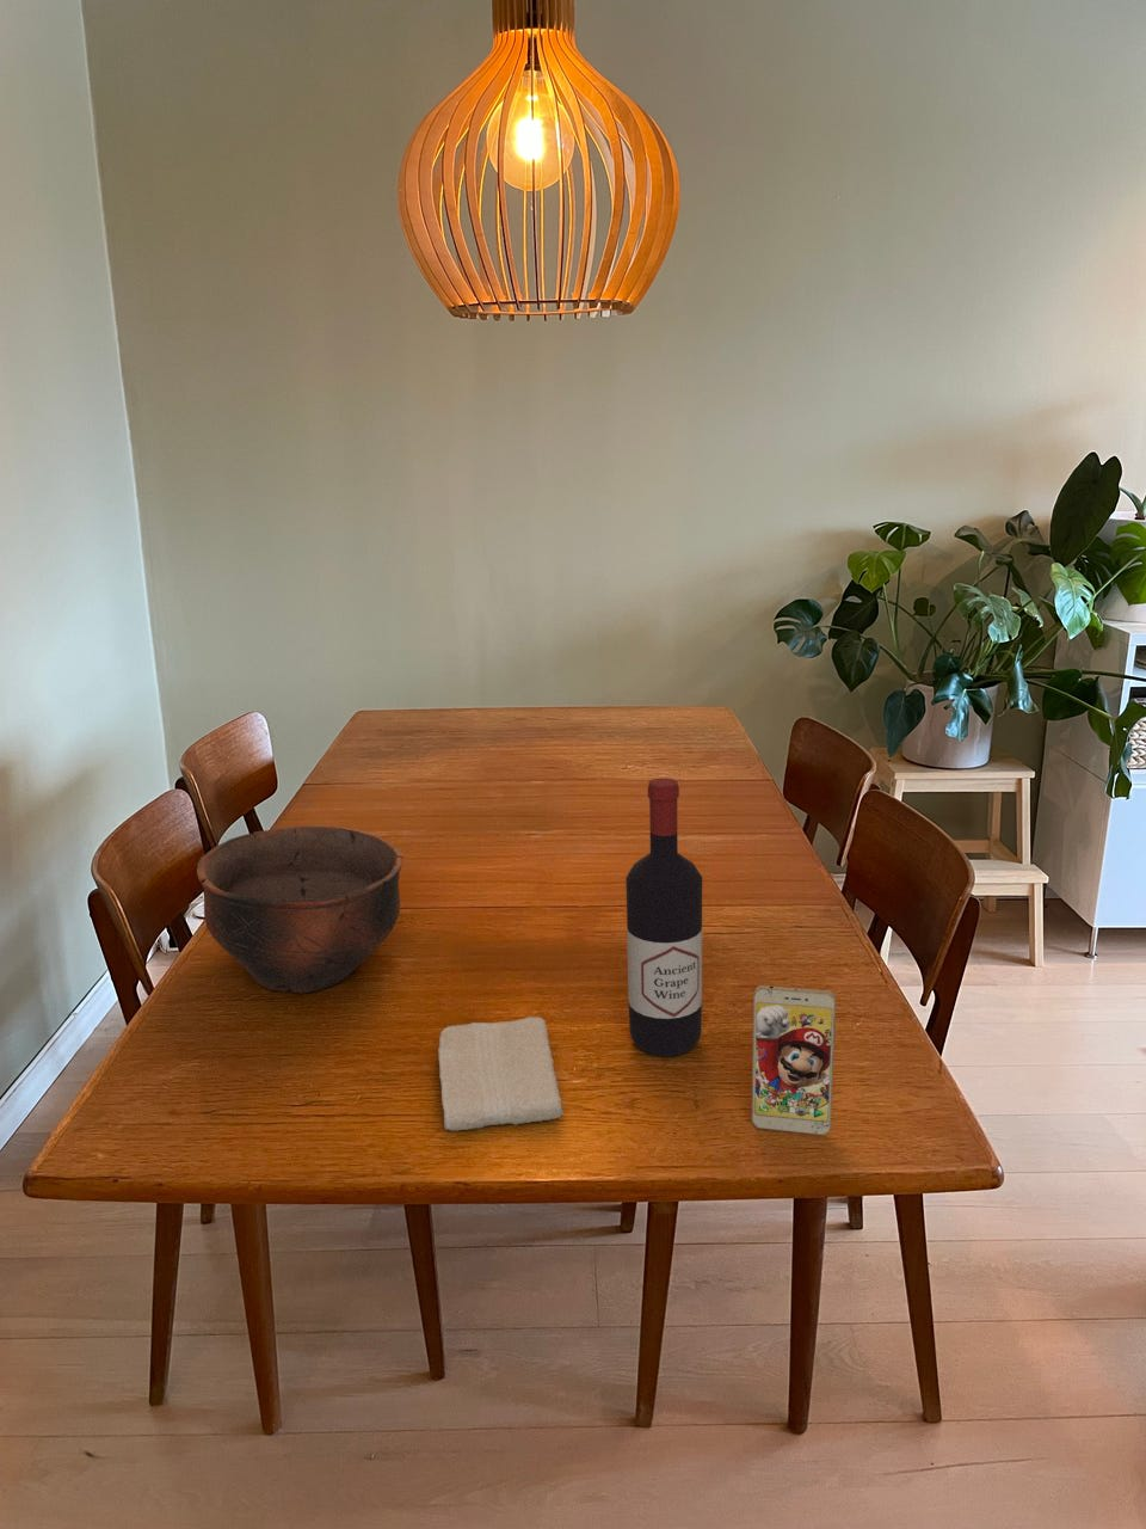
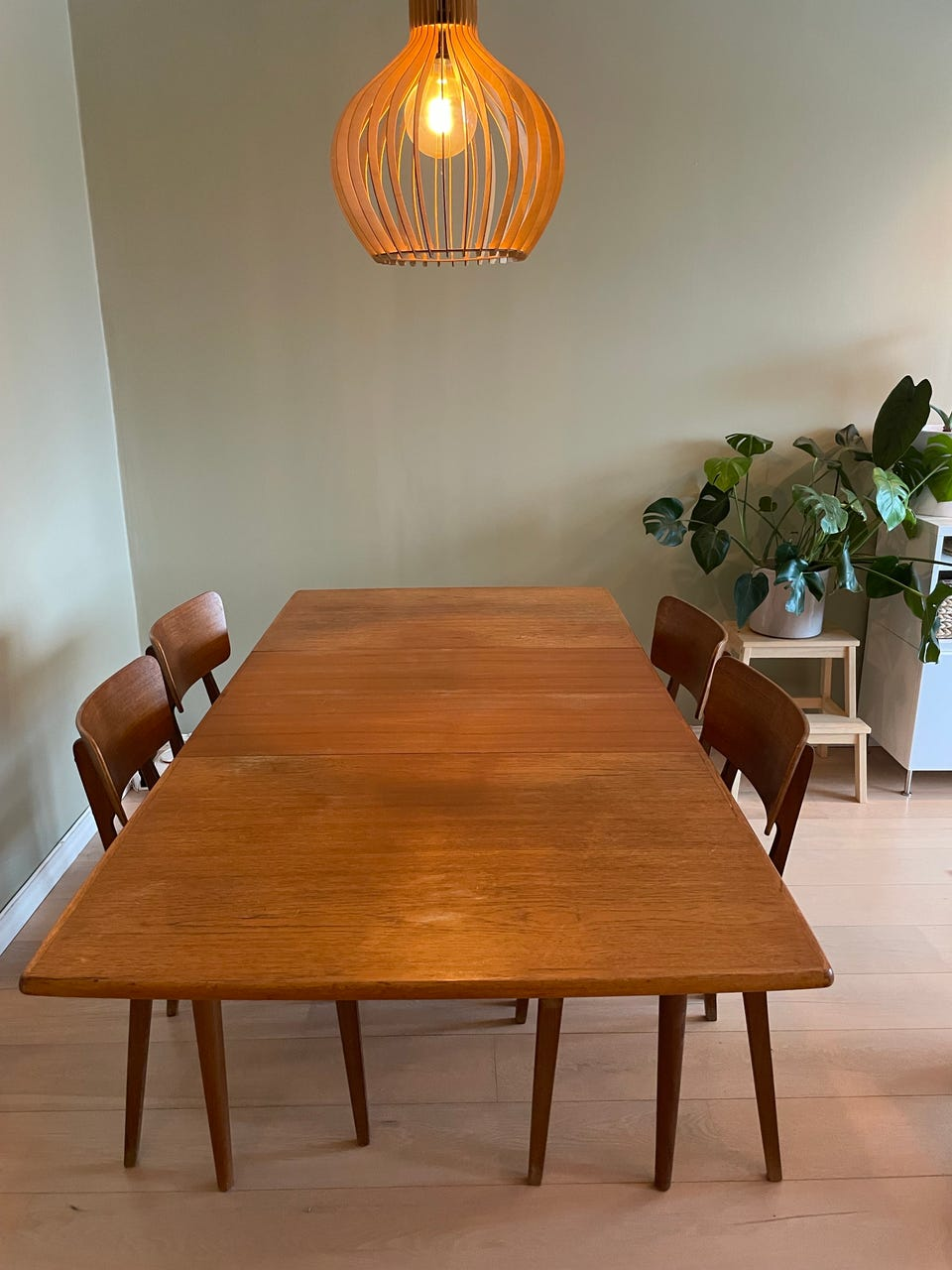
- wine bottle [625,777,703,1058]
- bowl [196,825,403,994]
- washcloth [437,1015,565,1133]
- smartphone [751,985,837,1137]
